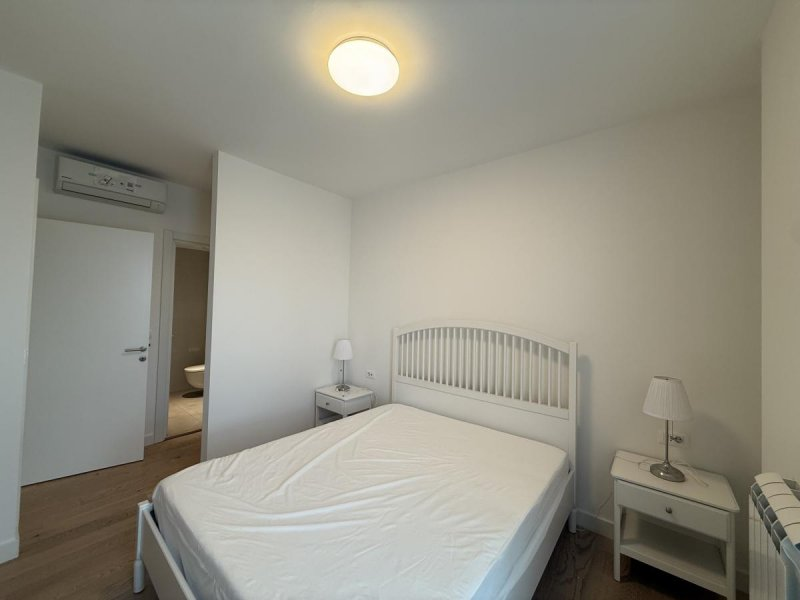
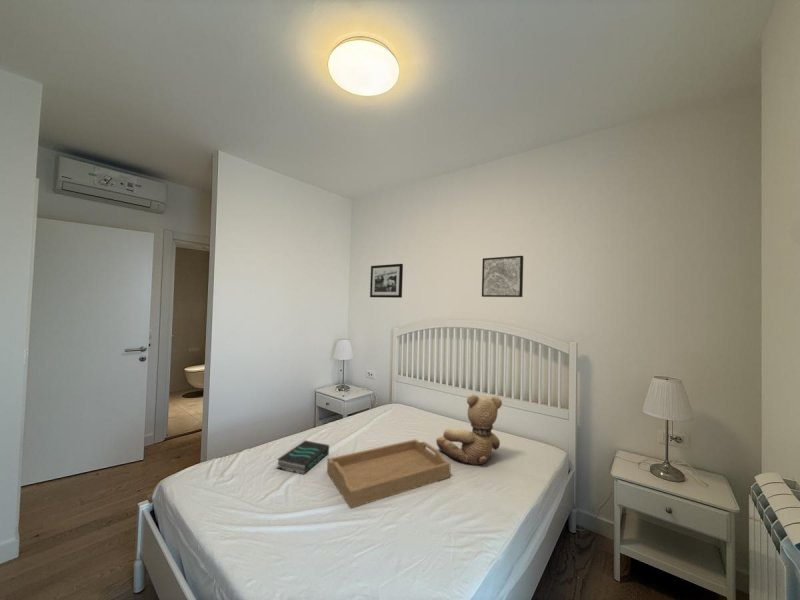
+ teddy bear [435,392,503,466]
+ book [276,440,330,475]
+ serving tray [326,438,452,510]
+ wall art [481,255,524,298]
+ picture frame [369,263,404,299]
